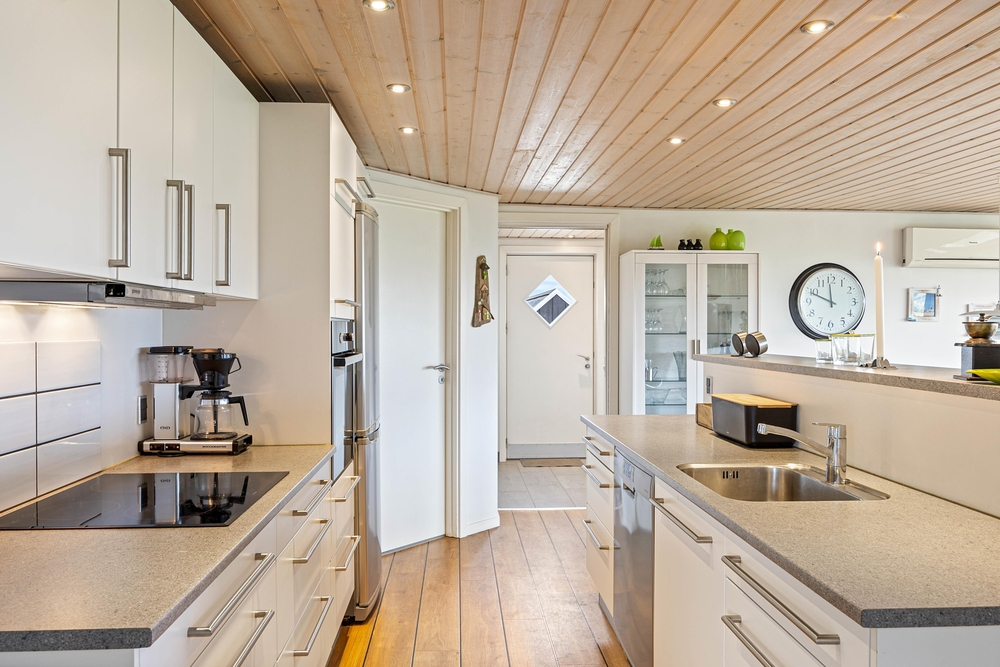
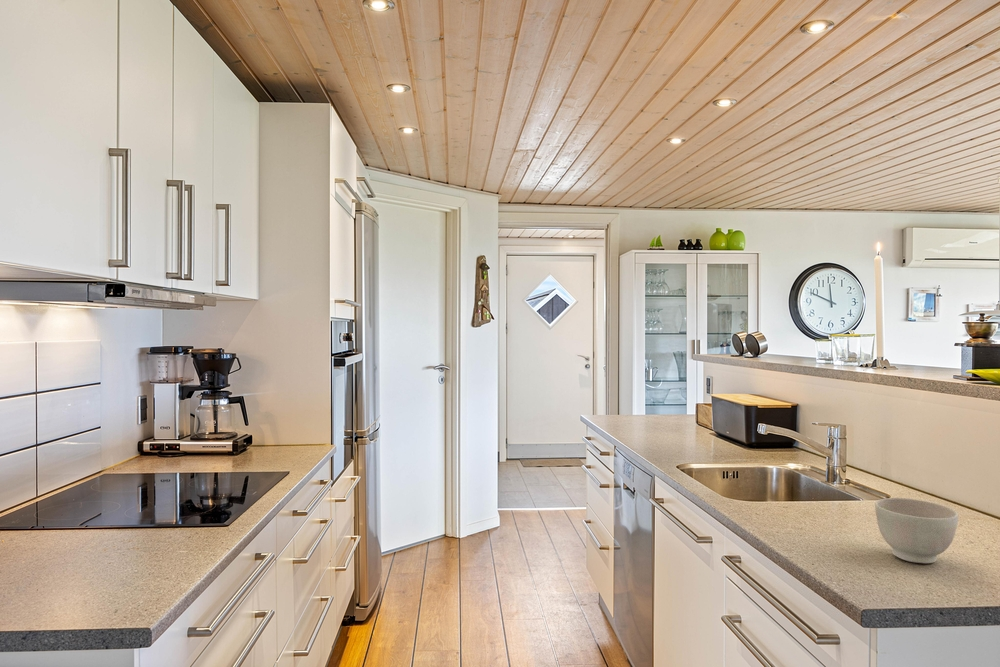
+ bowl [874,497,959,564]
